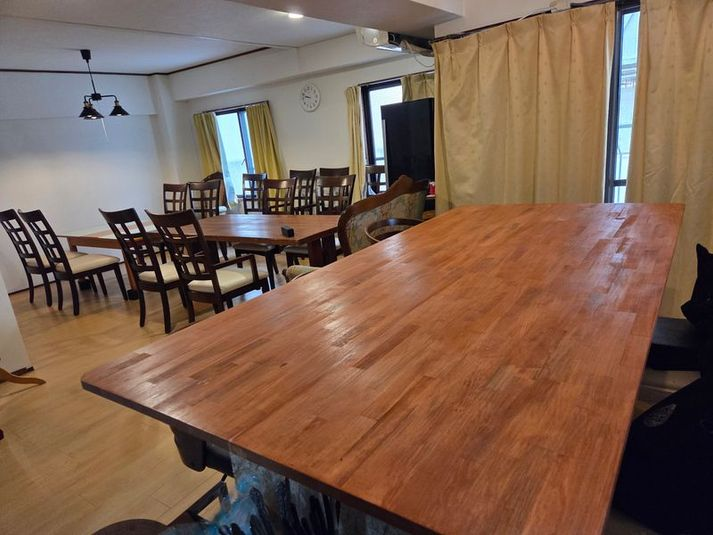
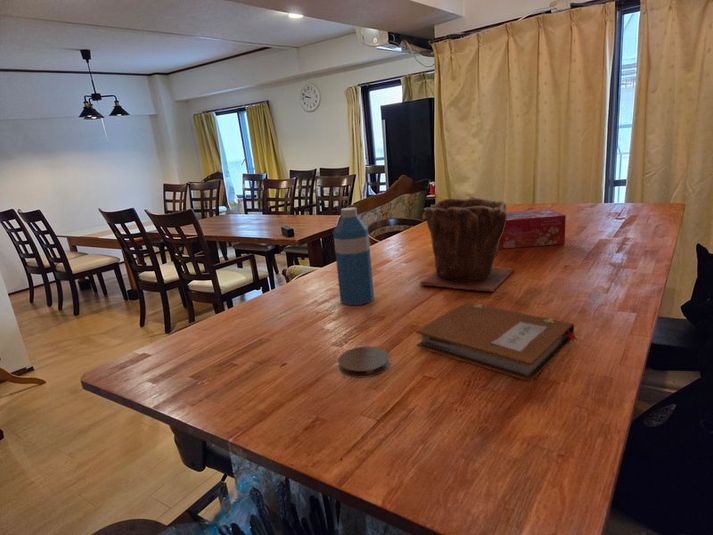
+ tissue box [498,208,567,250]
+ notebook [415,301,578,383]
+ coaster [337,345,391,378]
+ plant pot [418,196,515,292]
+ water bottle [332,206,375,306]
